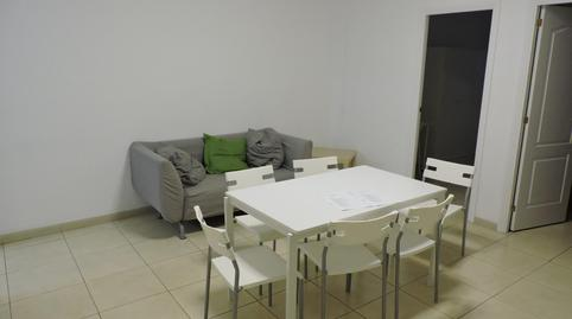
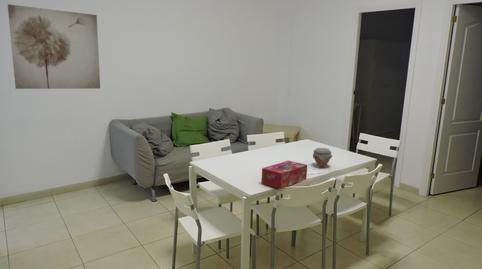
+ wall art [7,3,101,90]
+ jar [312,147,333,168]
+ tissue box [261,159,308,190]
